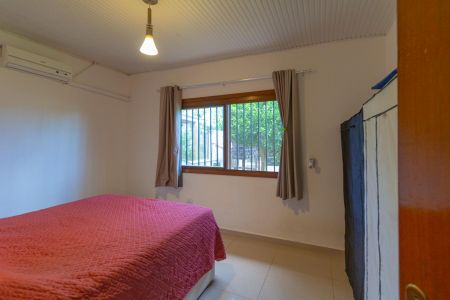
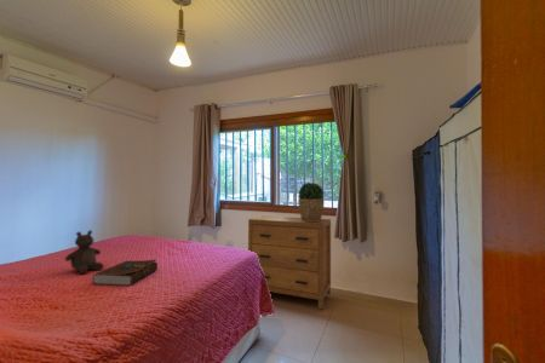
+ book [91,258,159,287]
+ dresser [247,215,332,310]
+ potted plant [297,182,326,221]
+ stuffed bear [64,229,104,275]
